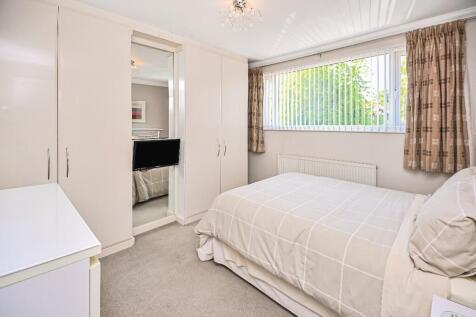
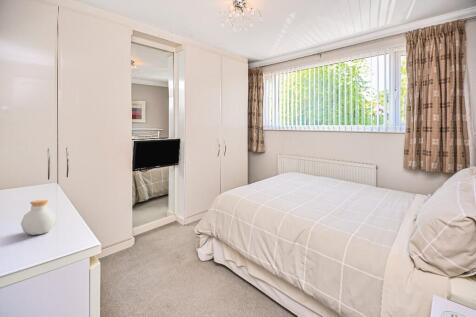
+ potion bottle [20,199,58,236]
